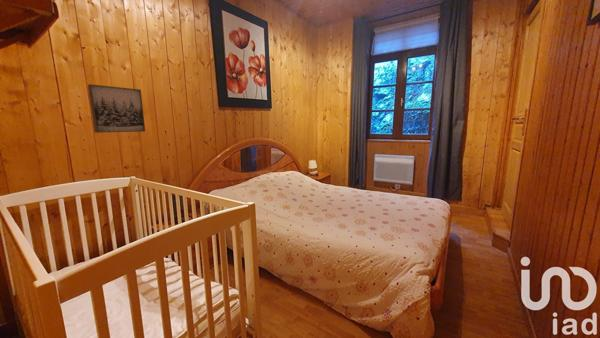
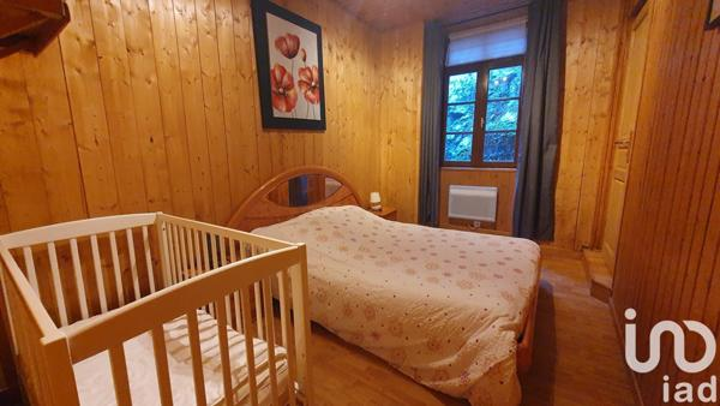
- wall art [87,83,146,134]
